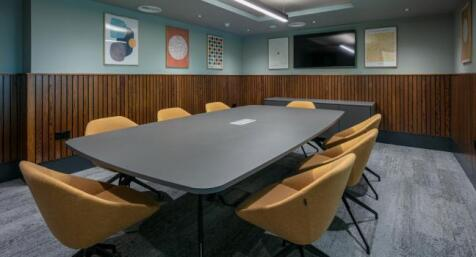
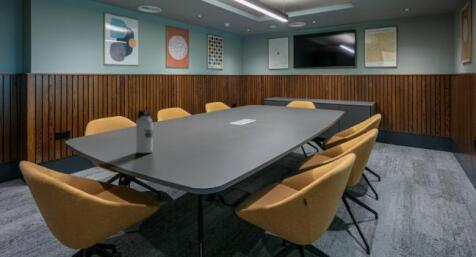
+ water bottle [135,109,154,154]
